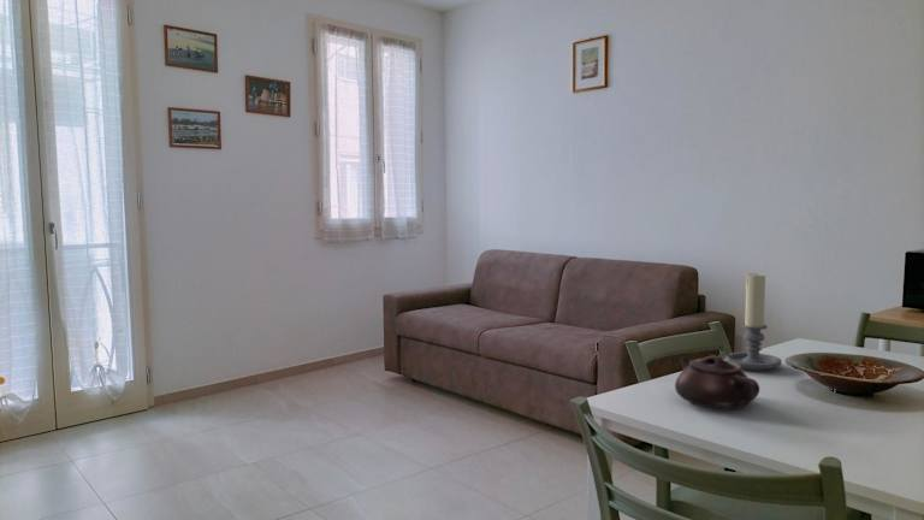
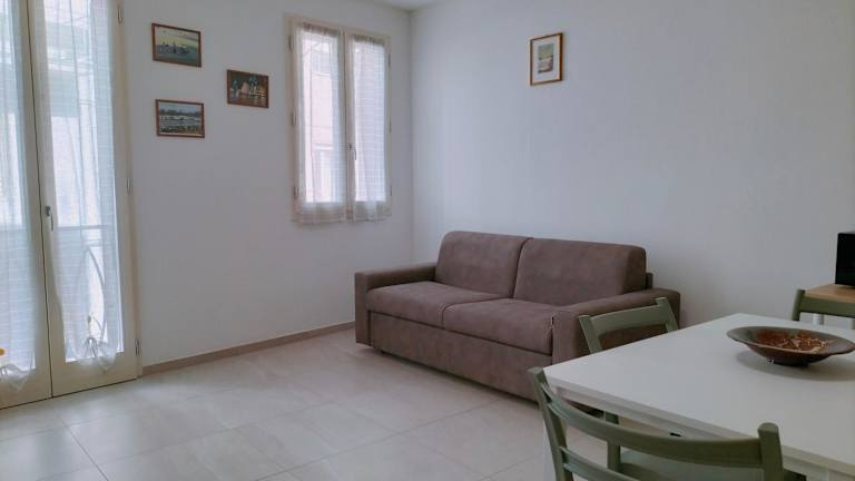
- candle holder [718,271,783,372]
- teapot [674,355,760,410]
